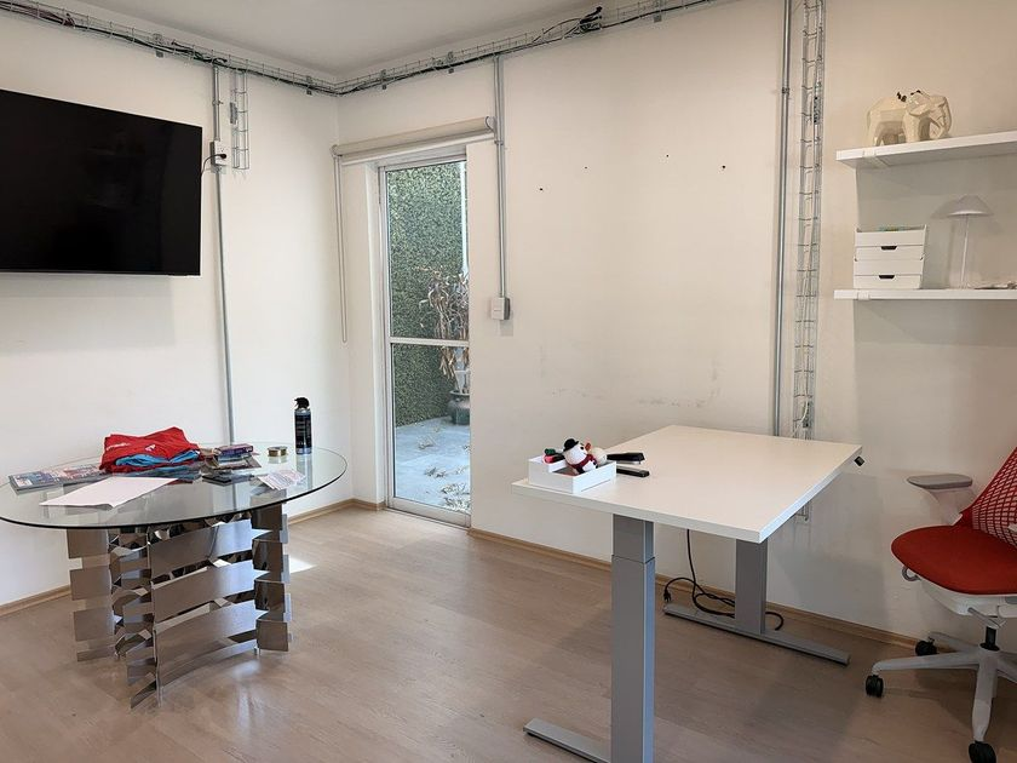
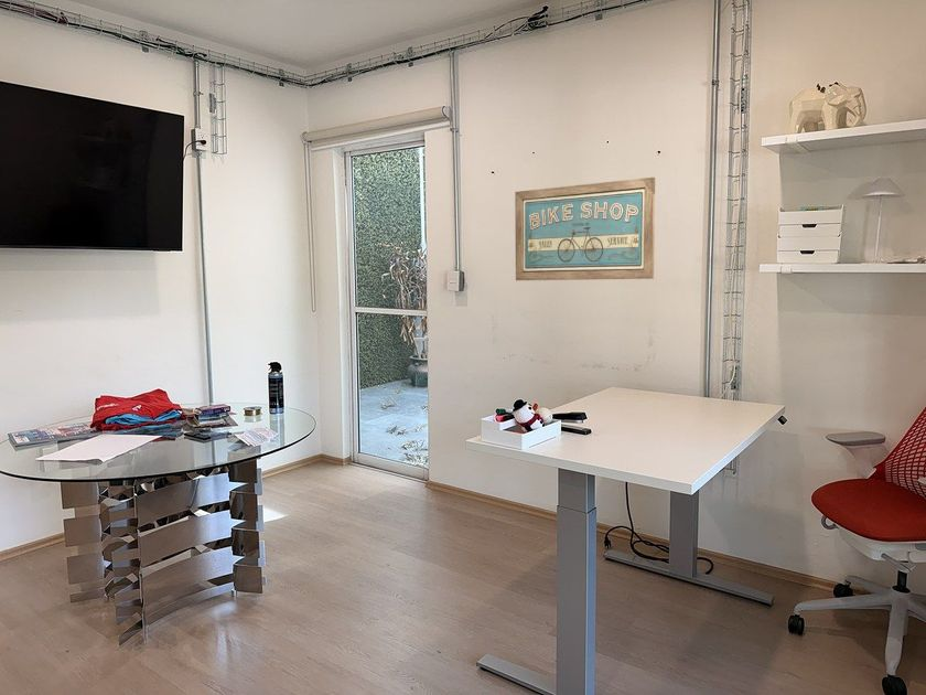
+ wall art [514,177,656,281]
